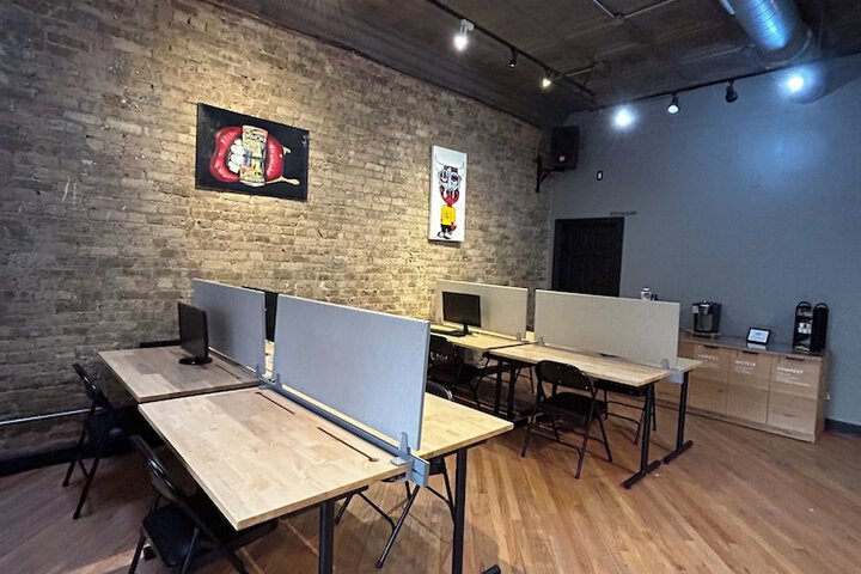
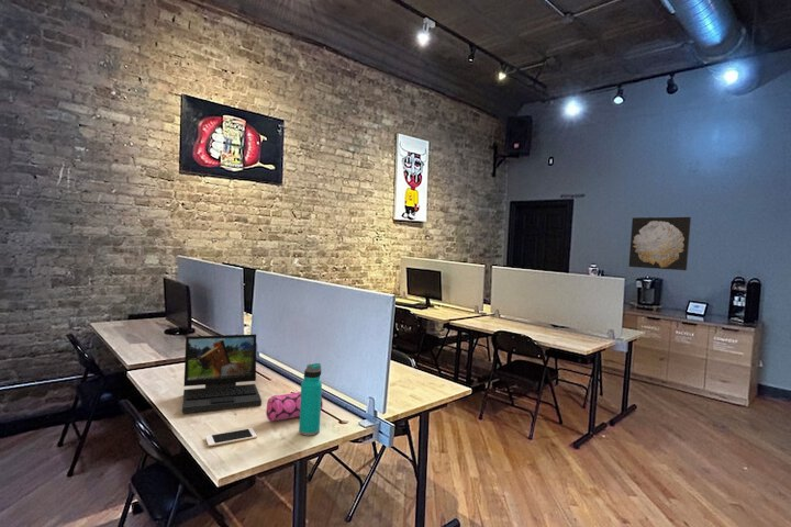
+ wall art [628,216,692,271]
+ cell phone [204,427,258,448]
+ laptop [181,334,263,414]
+ water bottle [298,362,323,437]
+ pencil case [265,391,324,422]
